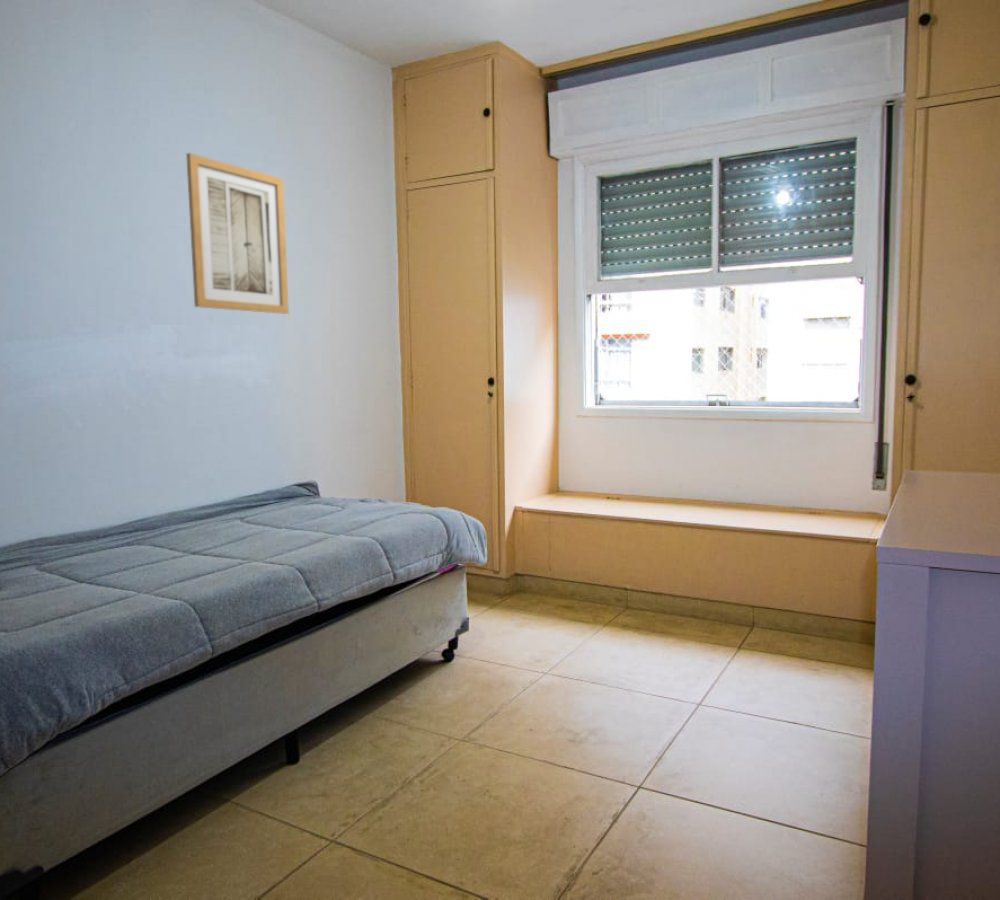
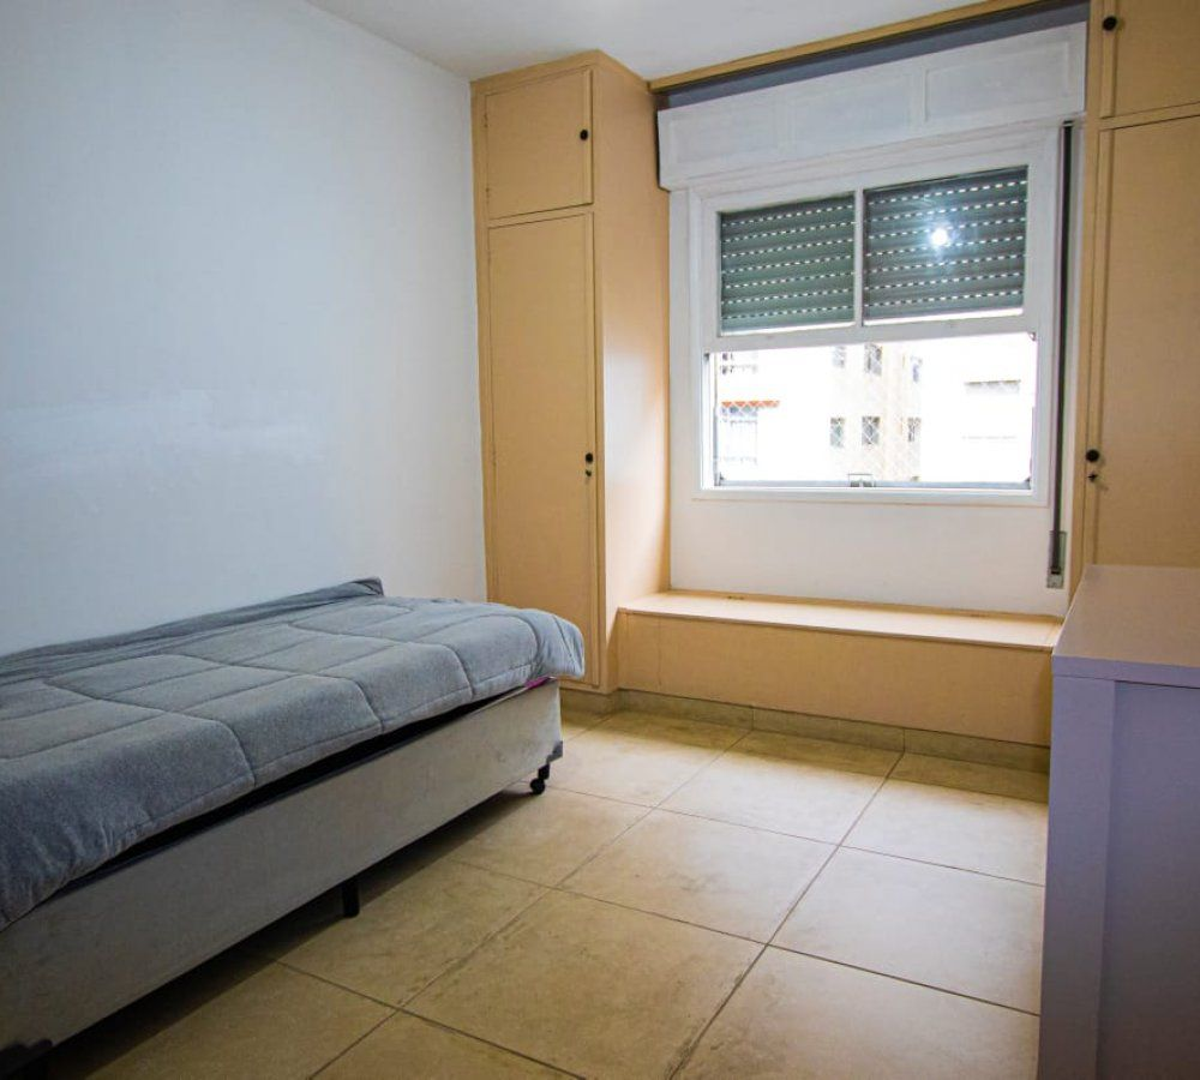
- wall art [185,152,290,315]
